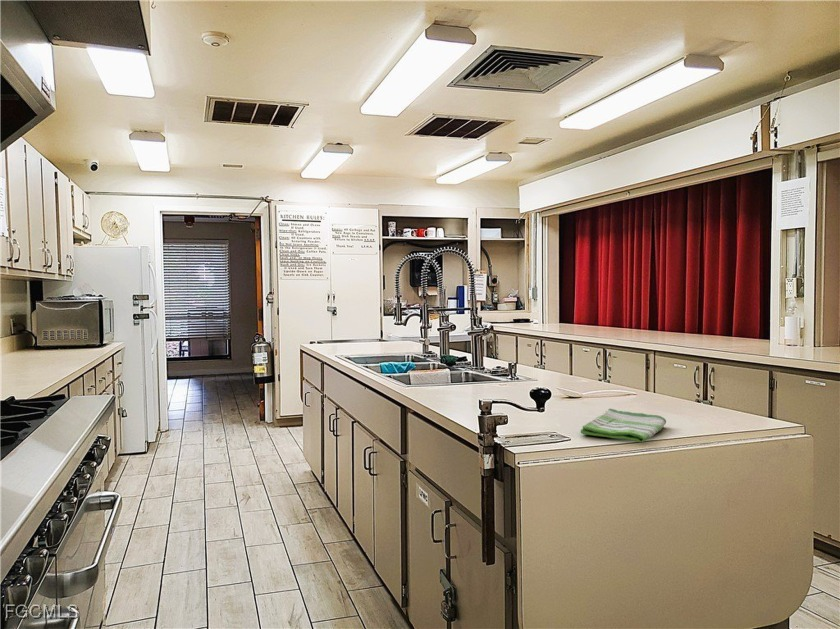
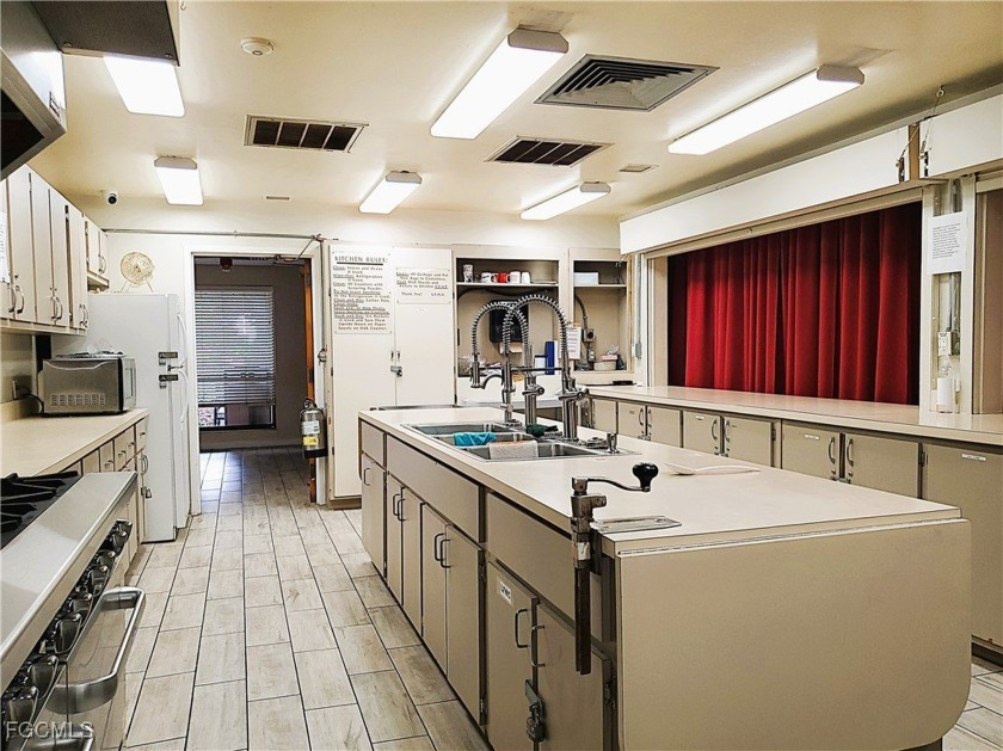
- dish towel [580,407,667,443]
